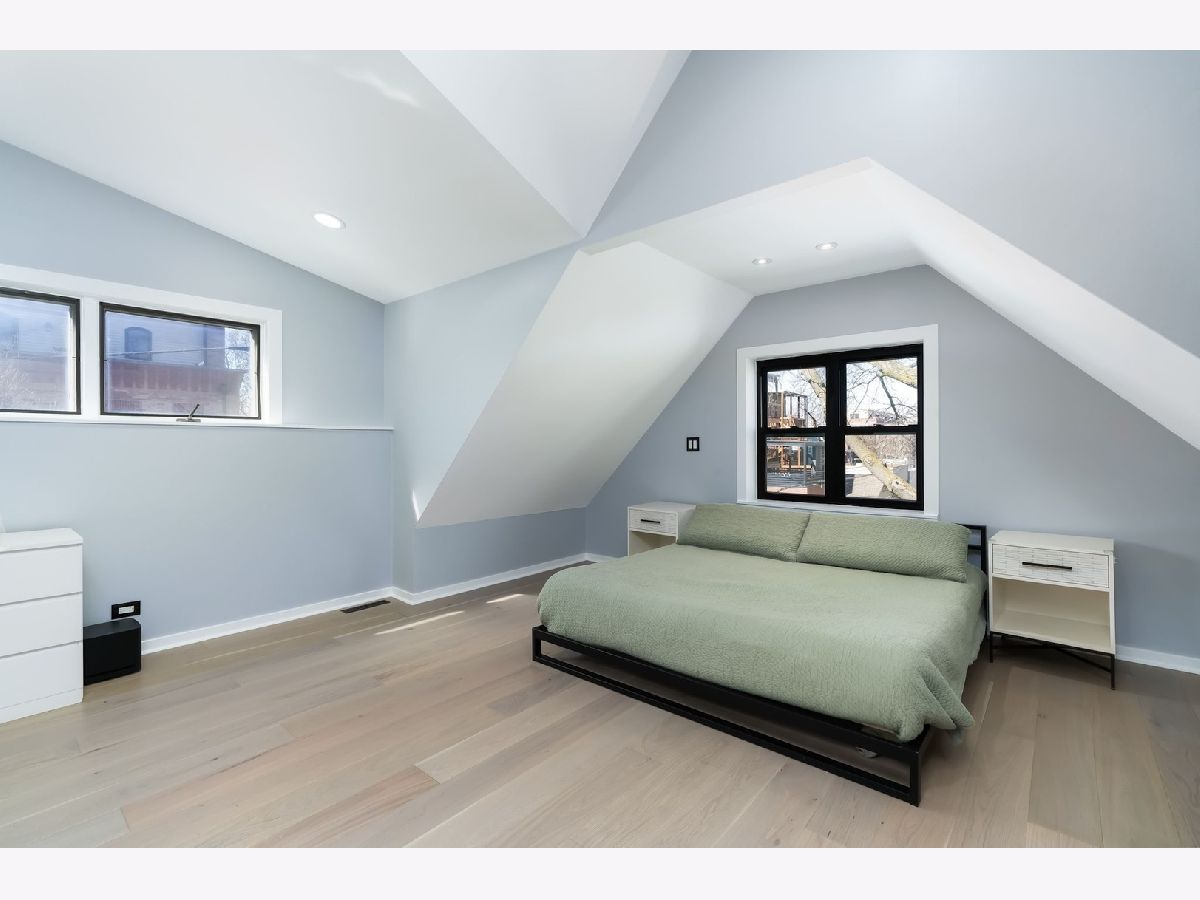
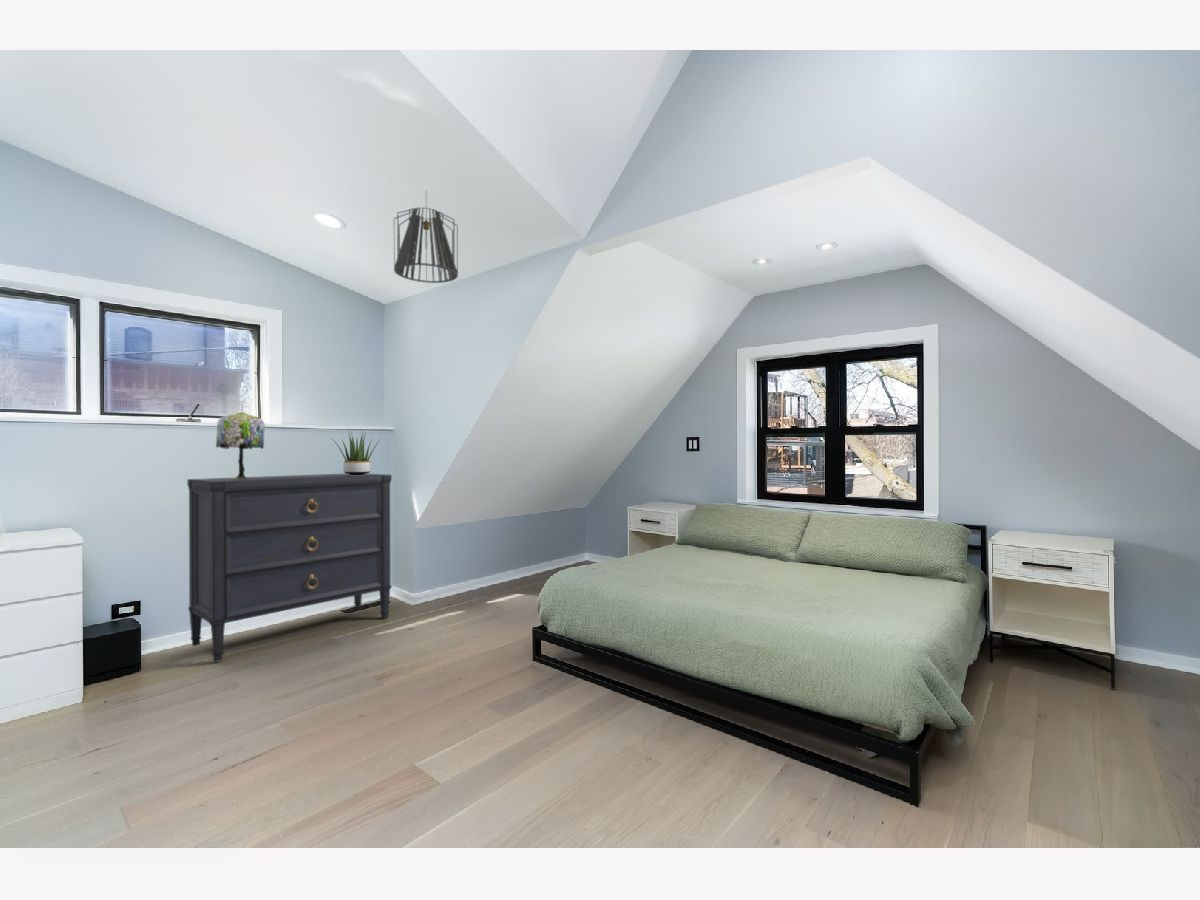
+ potted plant [332,431,383,475]
+ dresser [186,473,393,663]
+ table lamp [215,411,266,479]
+ pendant light [393,190,459,284]
